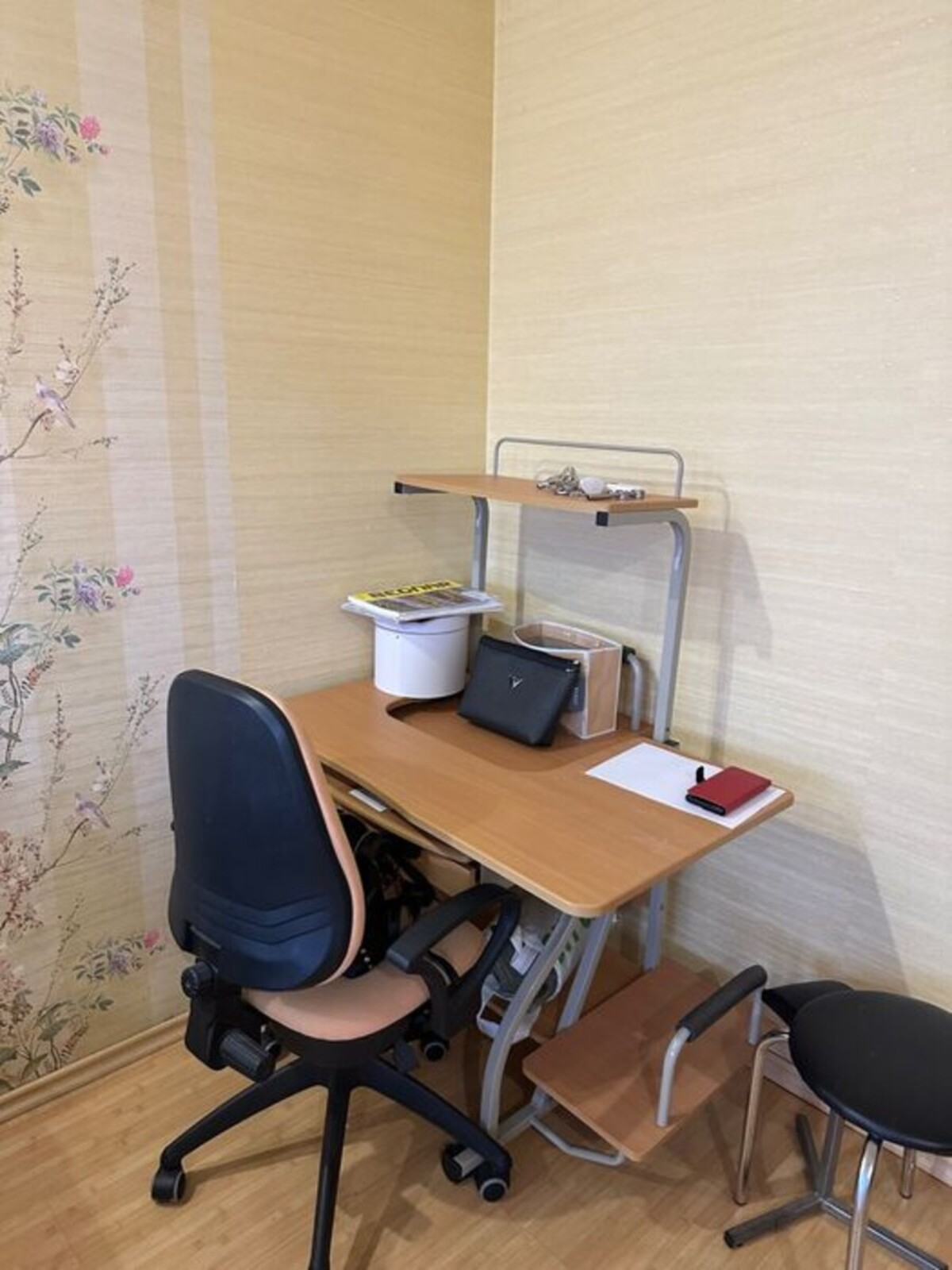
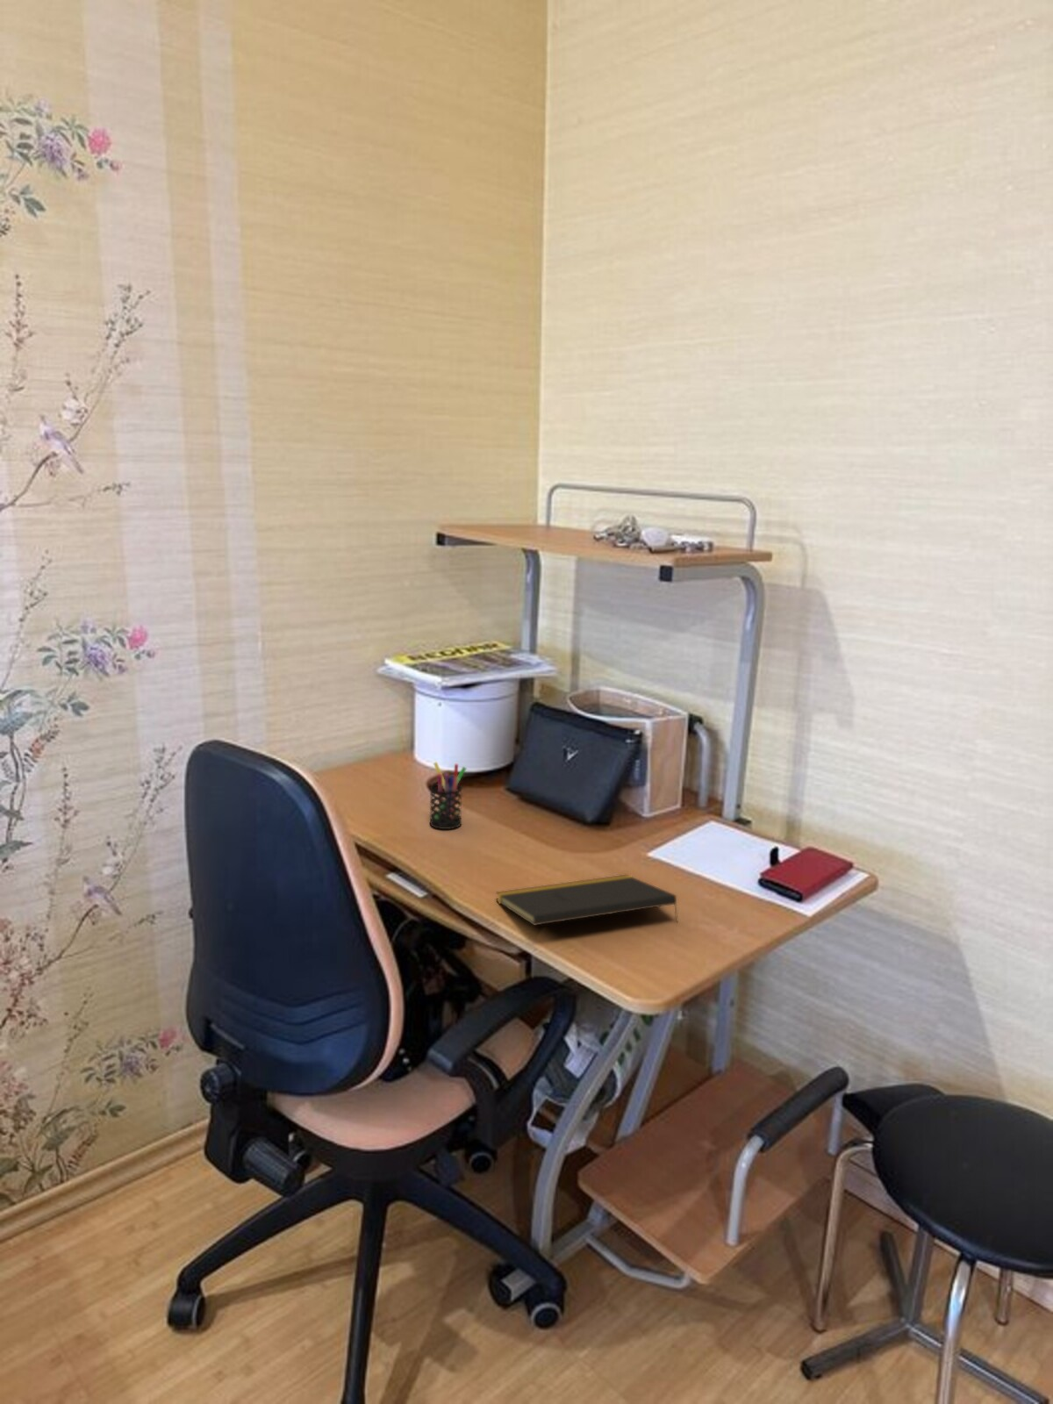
+ pen holder [429,761,467,830]
+ notepad [494,874,679,926]
